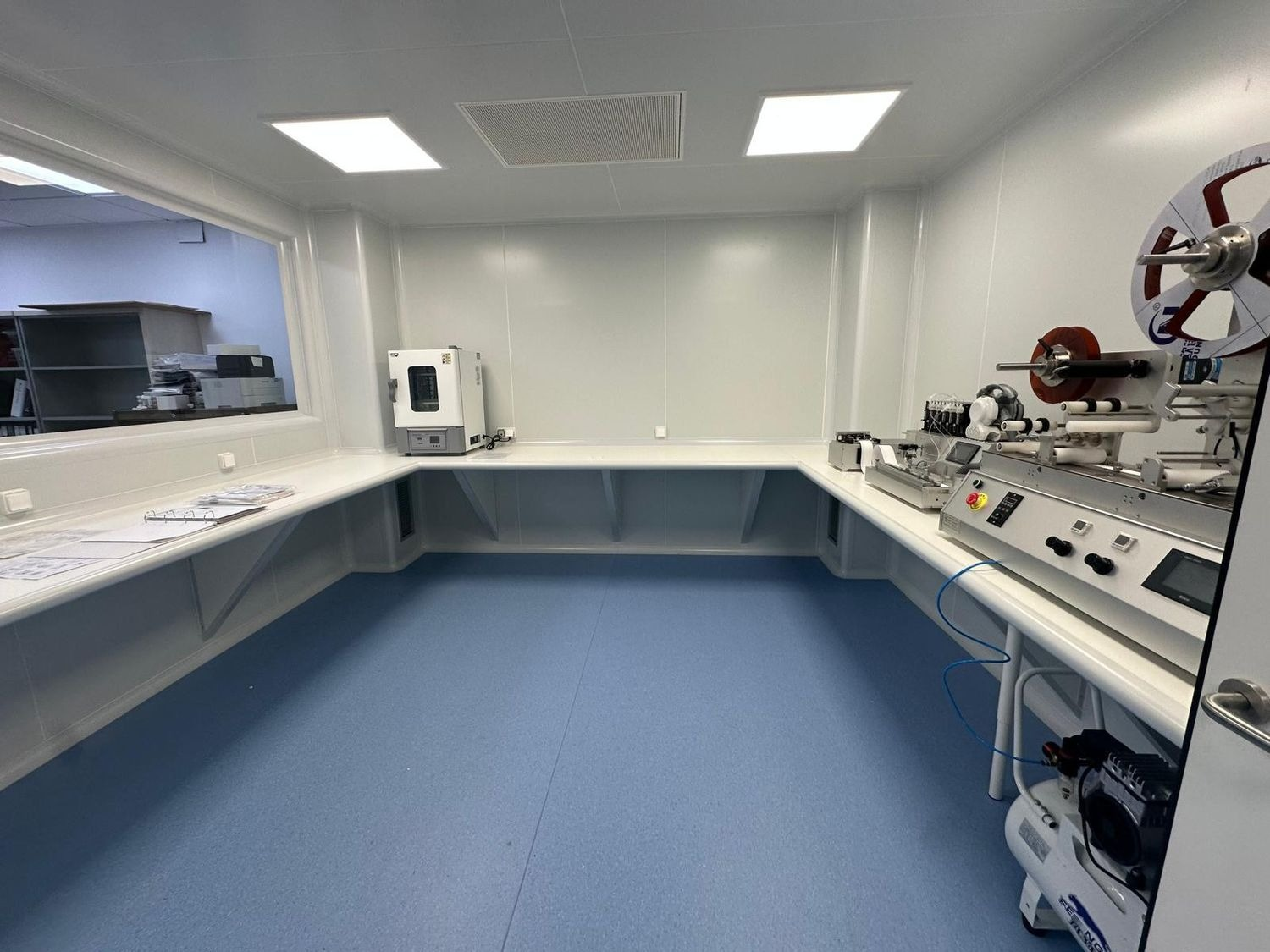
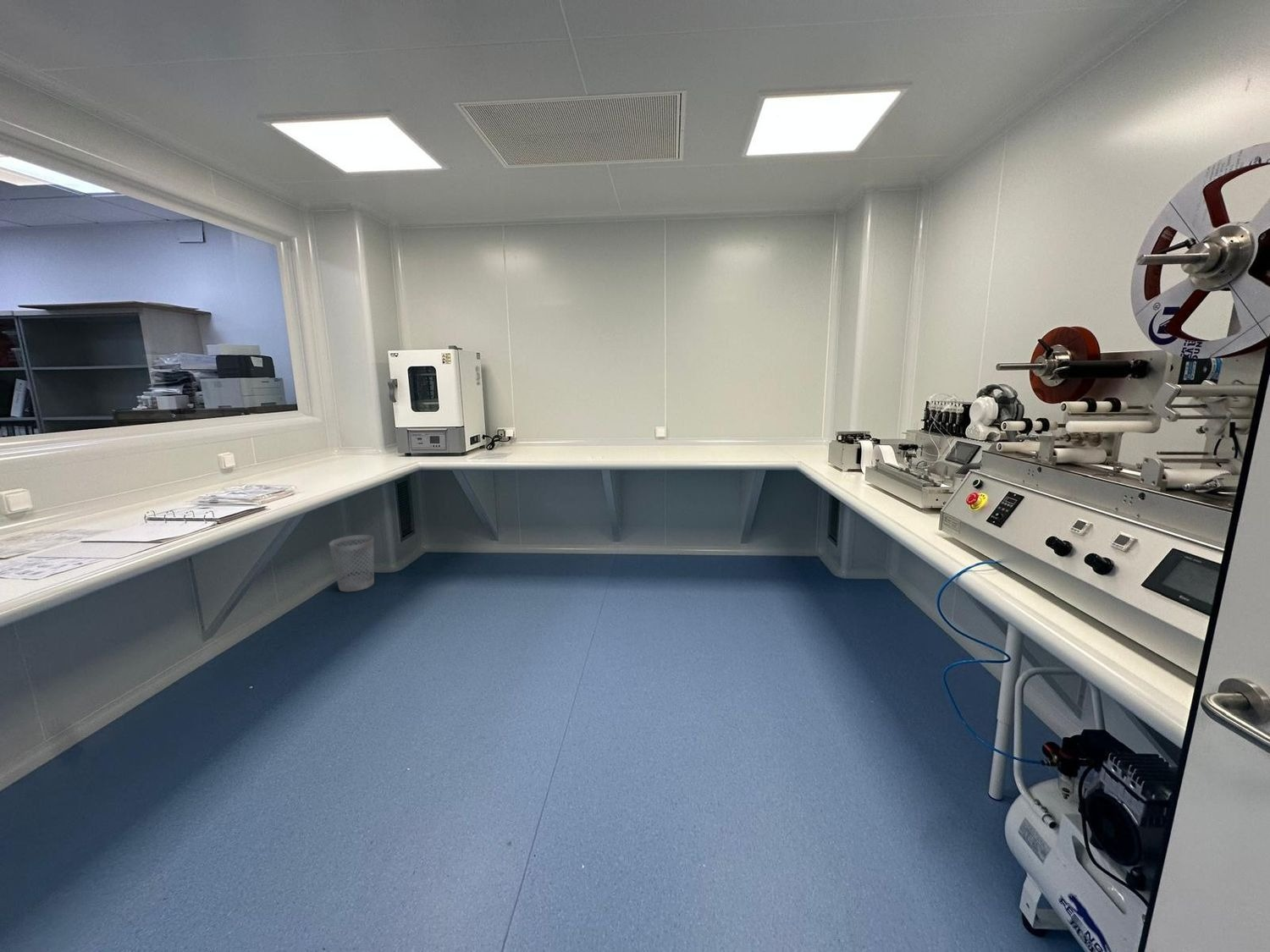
+ wastebasket [329,534,375,592]
